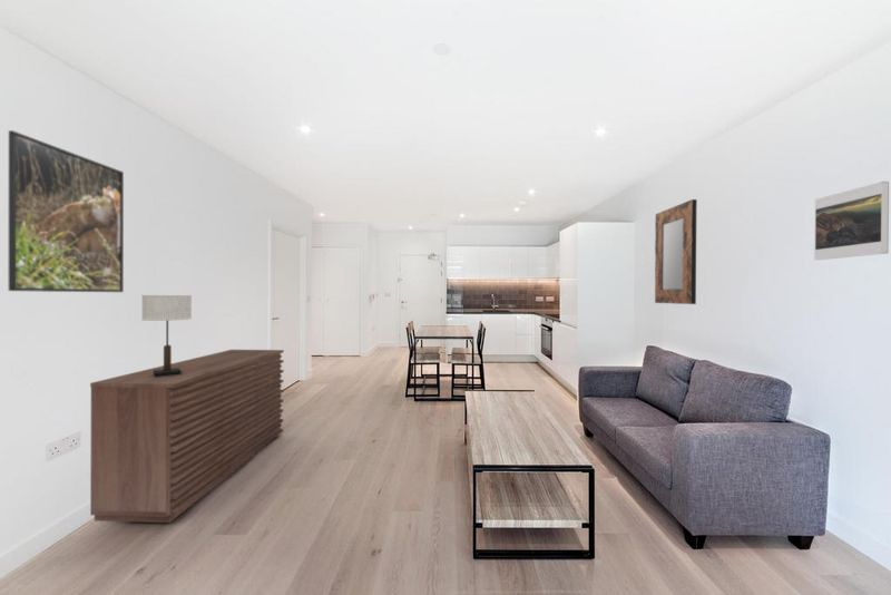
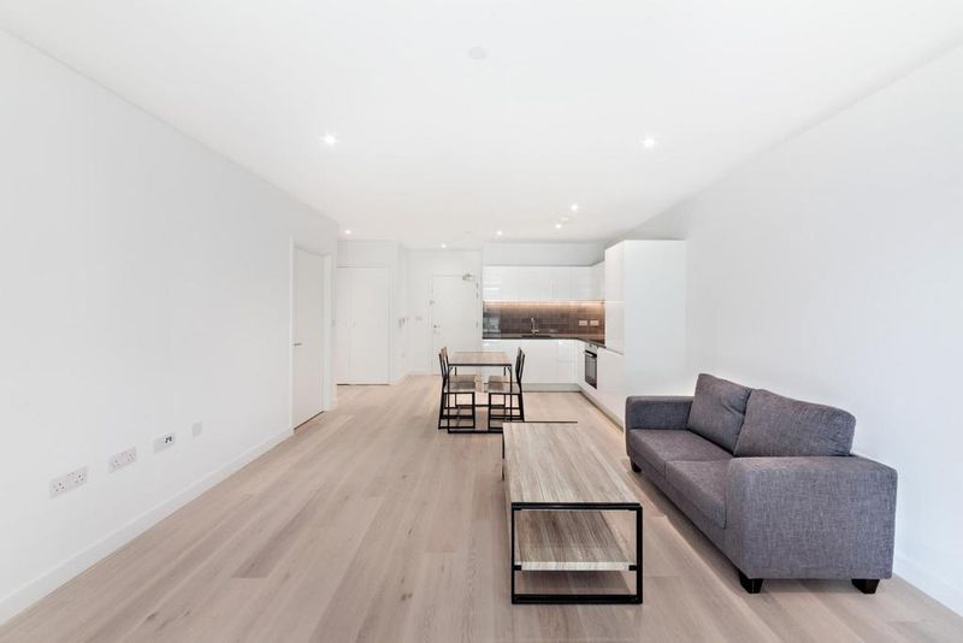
- table lamp [141,294,193,378]
- sideboard [89,349,285,524]
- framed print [8,129,125,293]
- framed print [813,181,890,261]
- home mirror [654,198,698,305]
